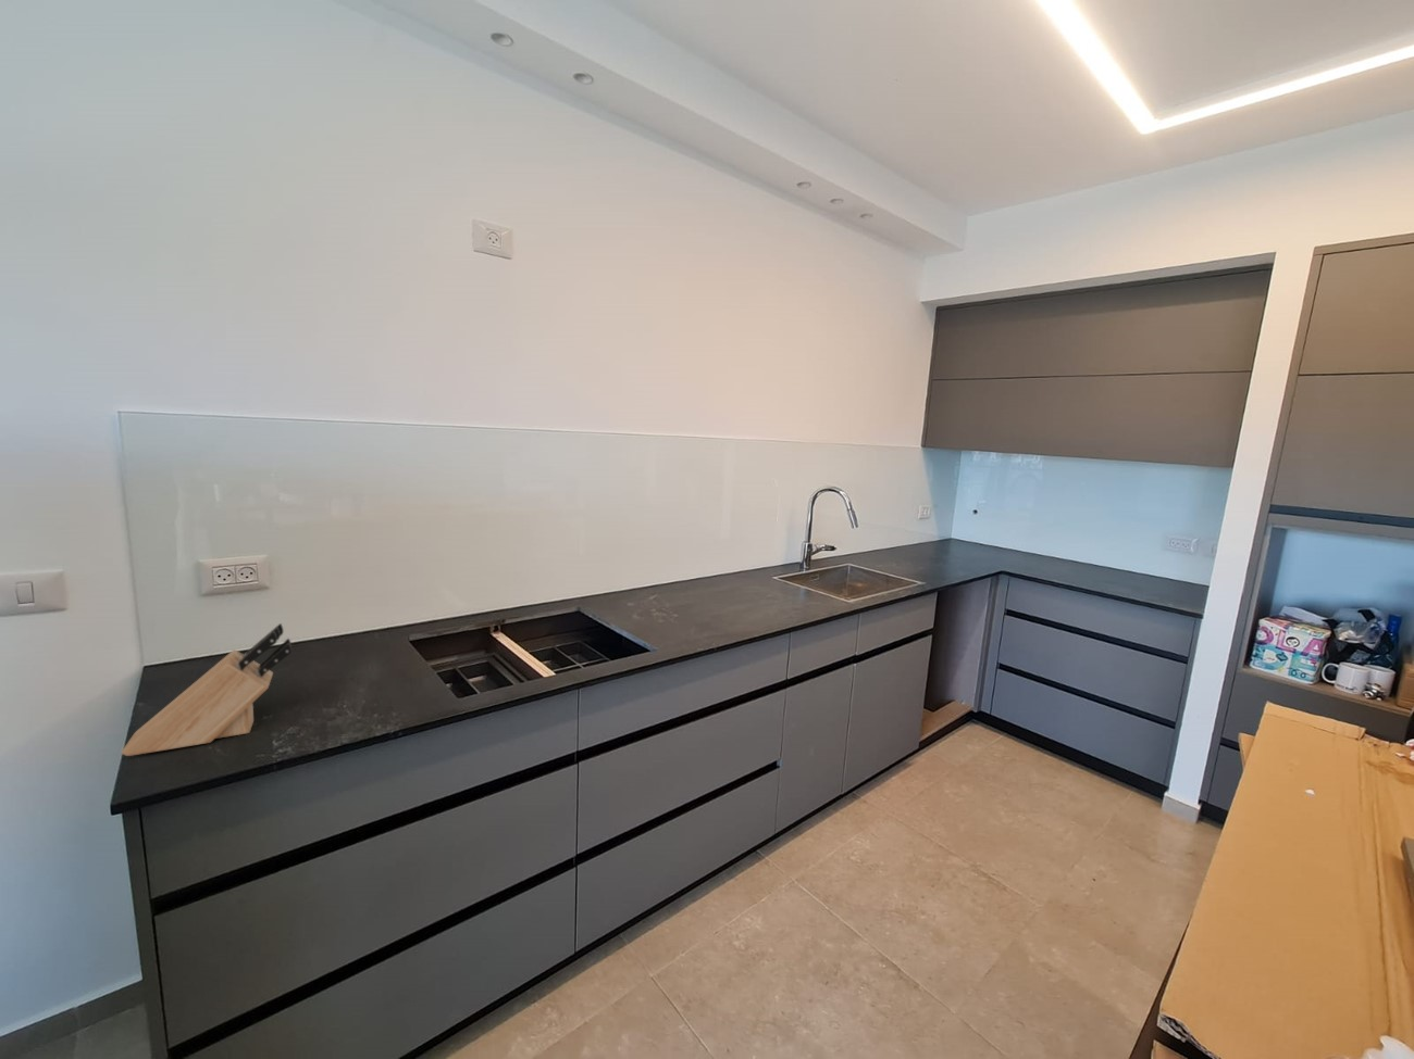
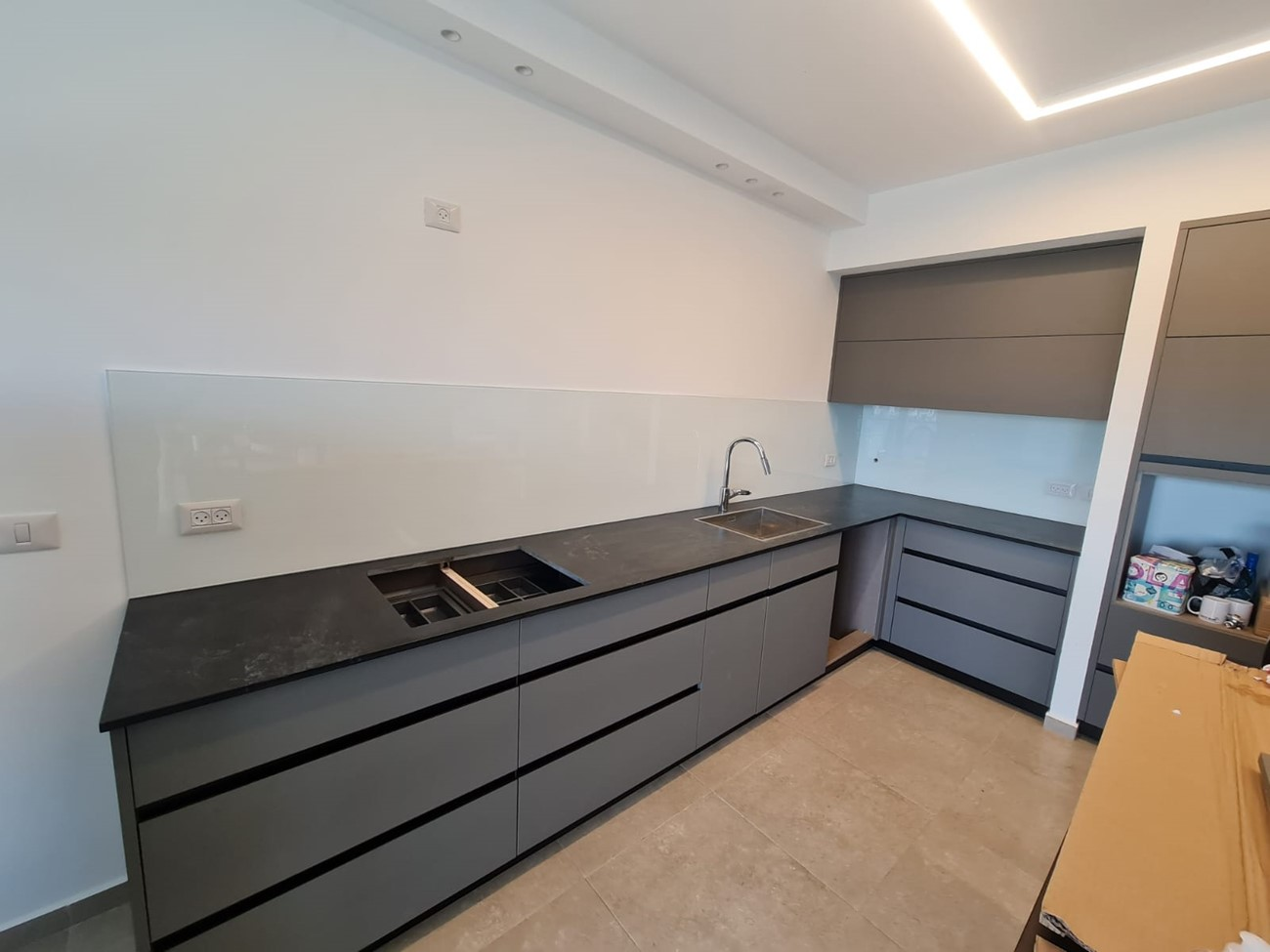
- knife block [119,622,293,758]
